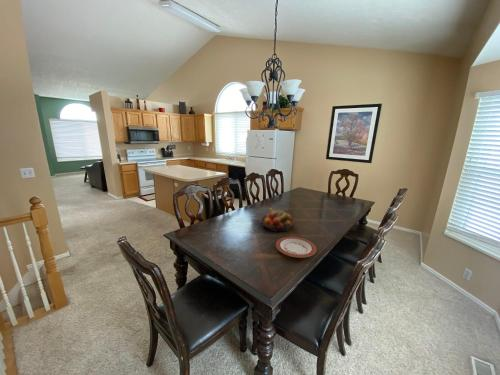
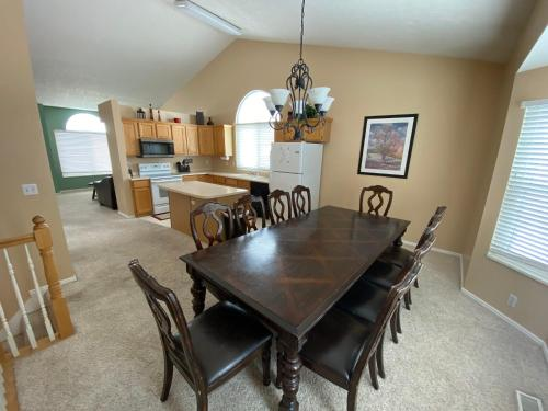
- plate [275,236,317,259]
- fruit bowl [260,207,295,233]
